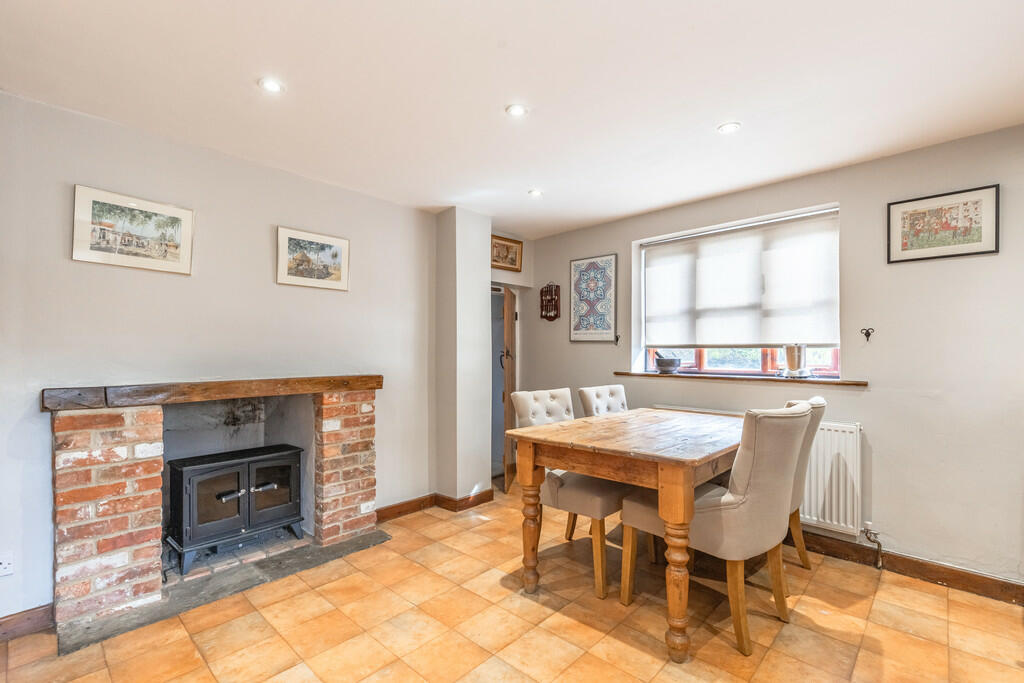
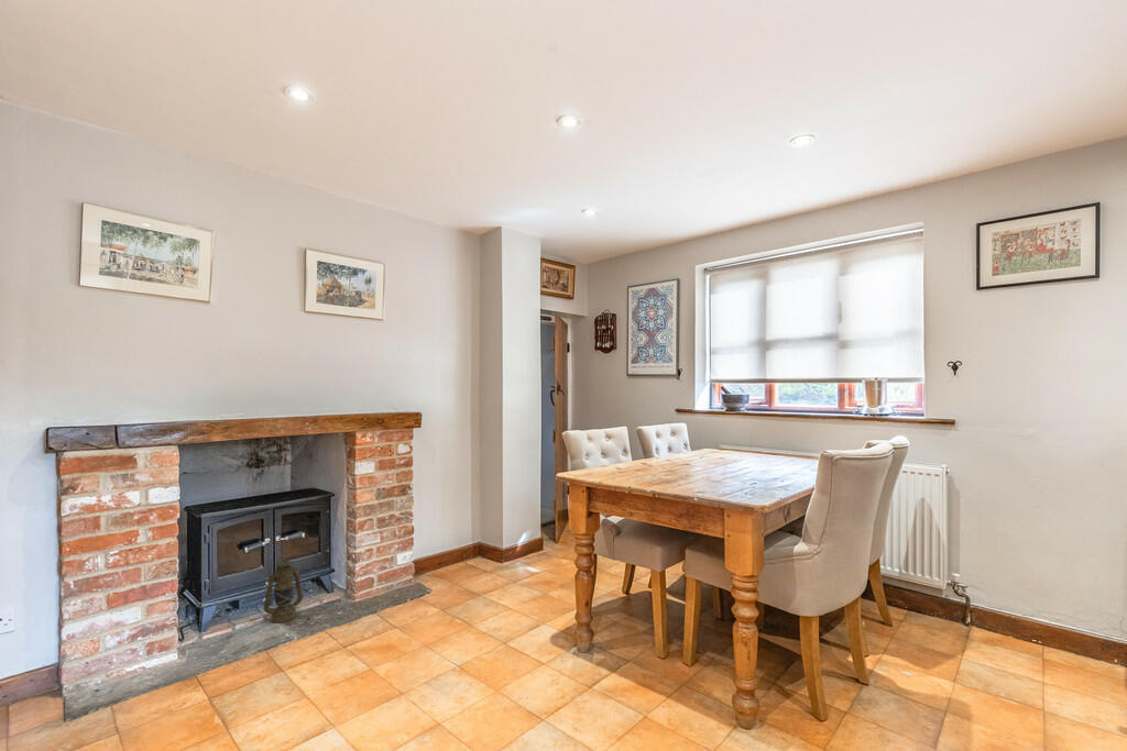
+ lantern [262,560,304,623]
